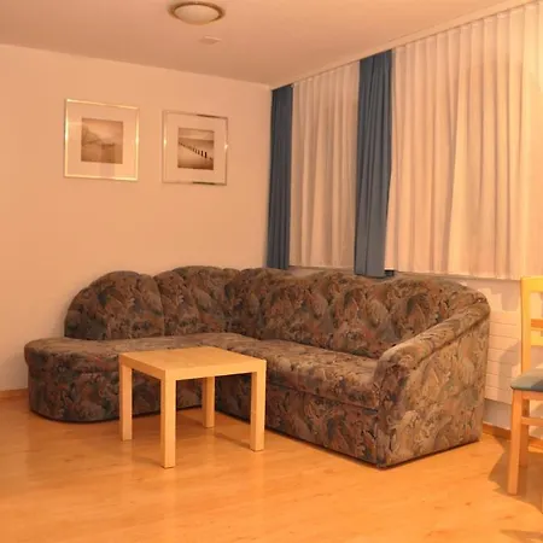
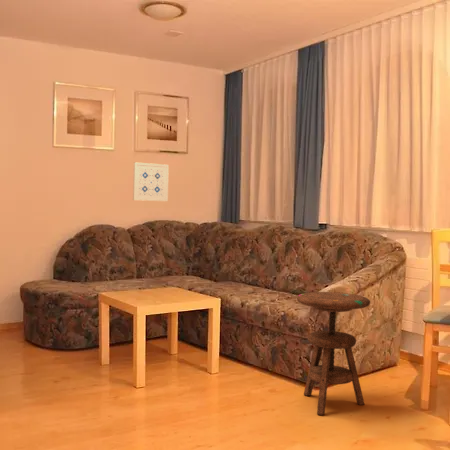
+ wall art [132,161,170,202]
+ side table [296,291,371,416]
